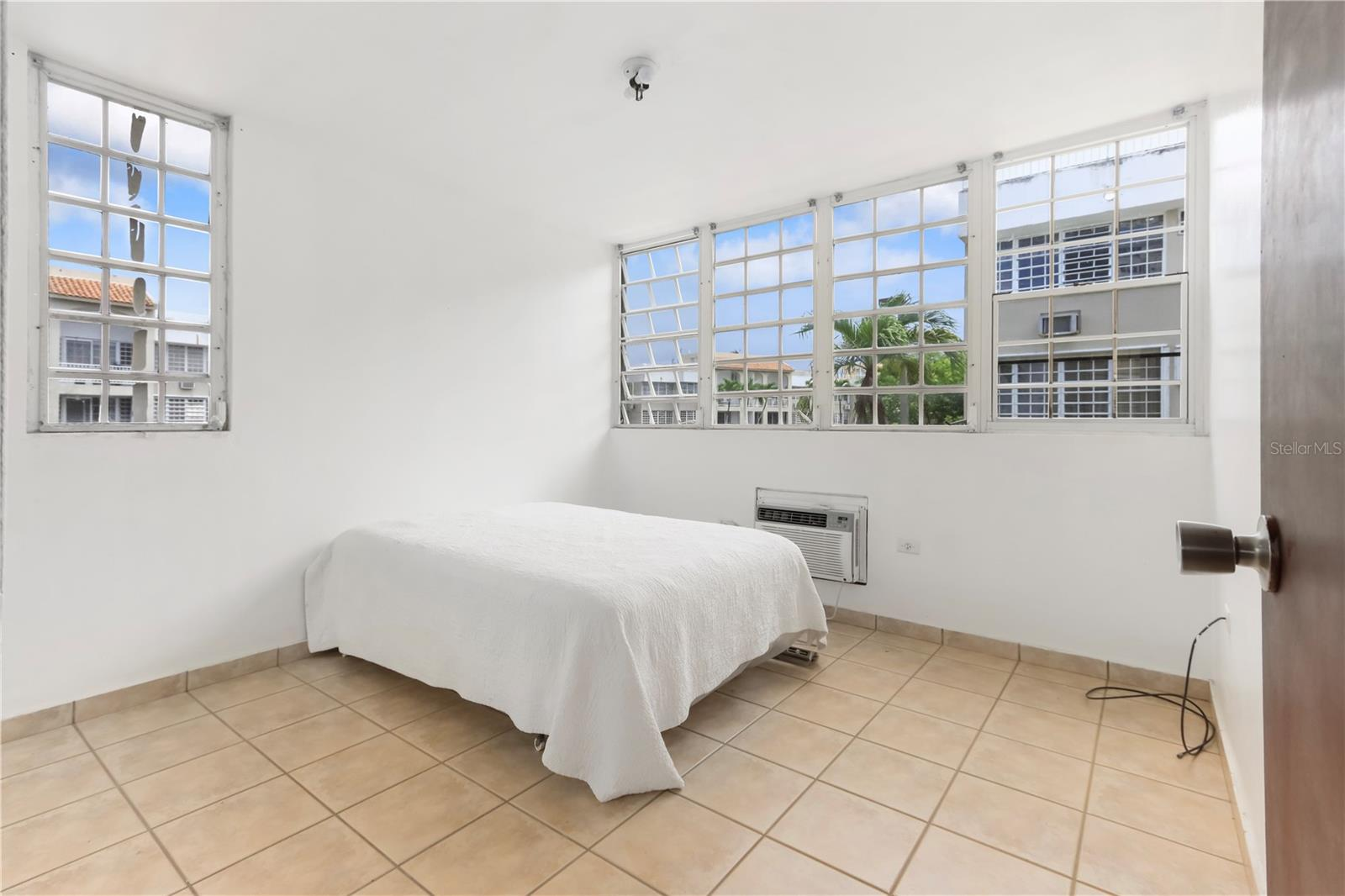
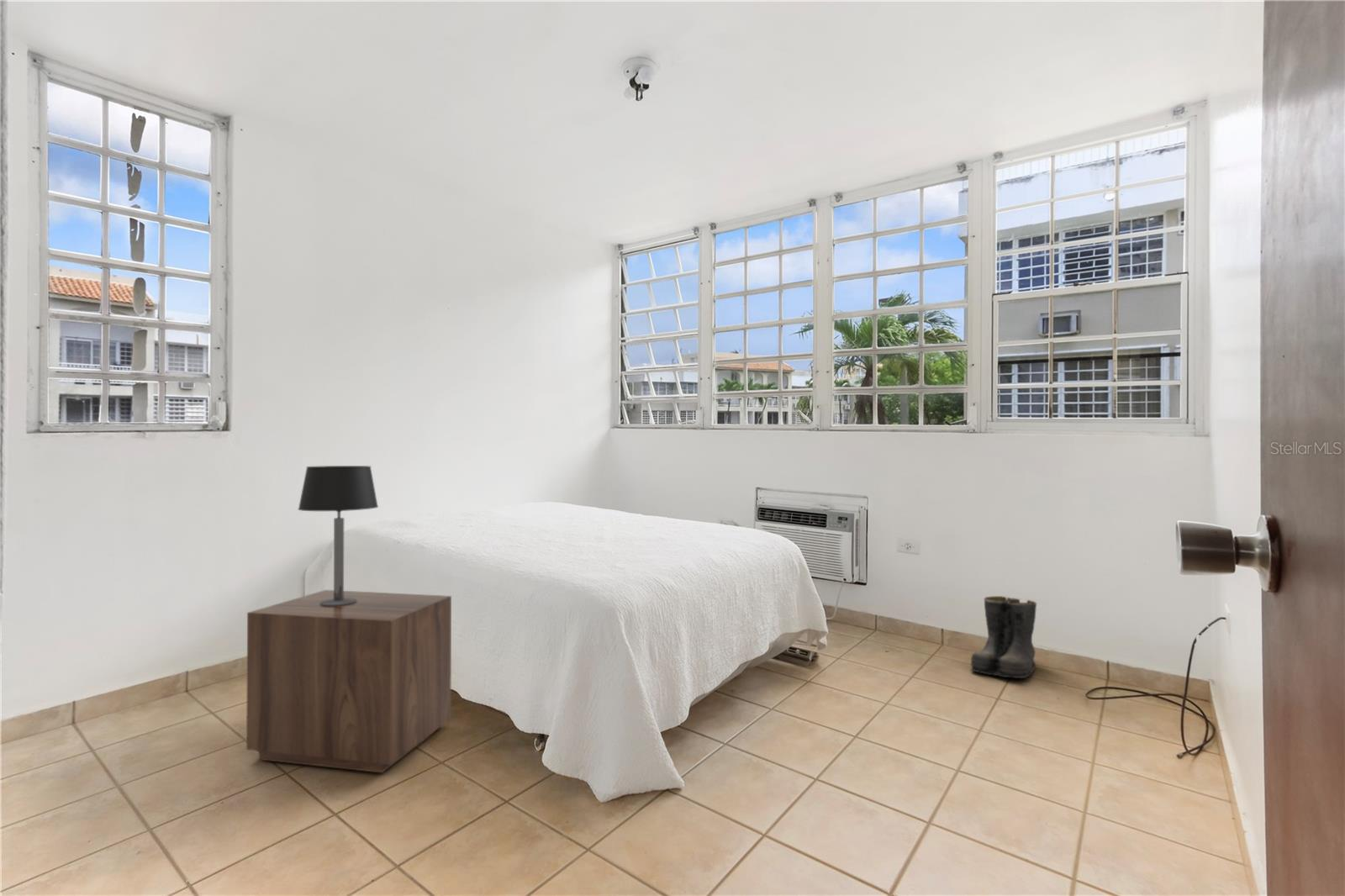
+ table lamp [298,465,379,606]
+ nightstand [245,589,452,773]
+ boots [970,595,1039,679]
